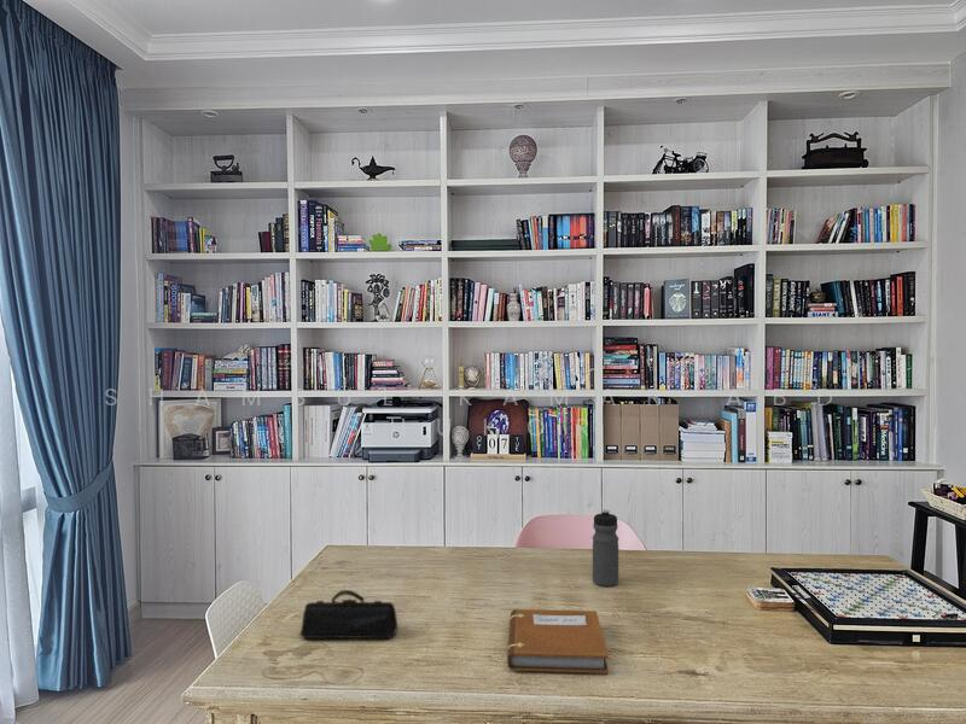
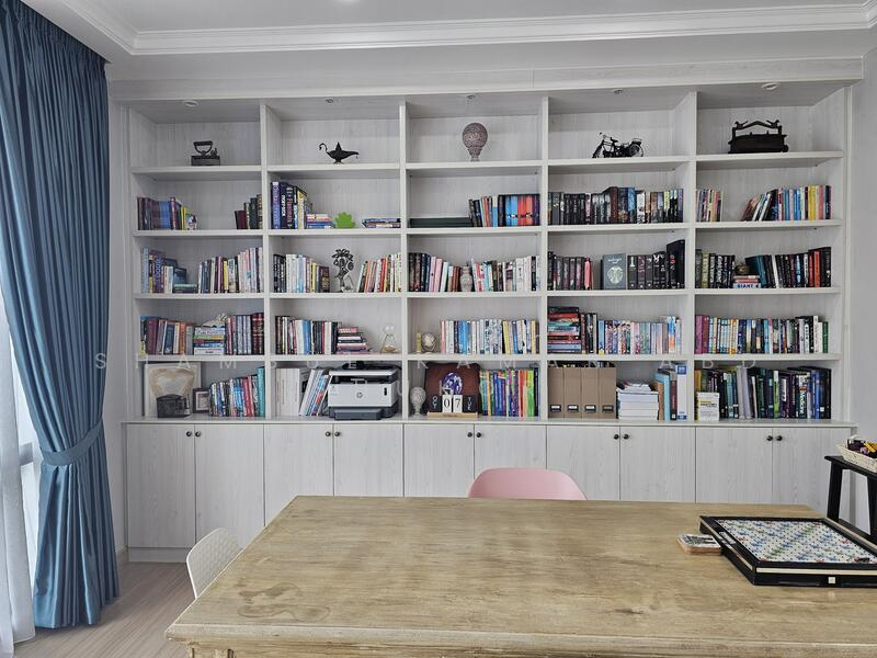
- water bottle [592,509,619,588]
- notebook [506,608,610,675]
- pencil case [298,589,398,640]
